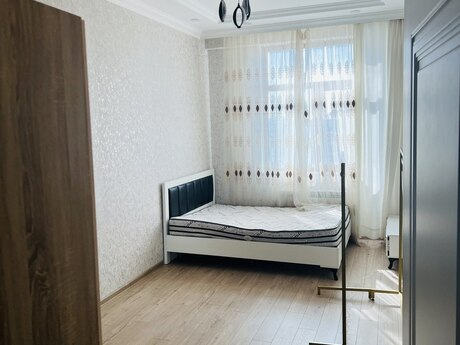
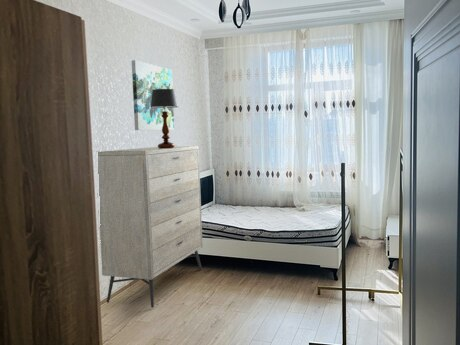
+ wall art [131,59,175,131]
+ dresser [97,145,204,309]
+ table lamp [150,88,179,148]
